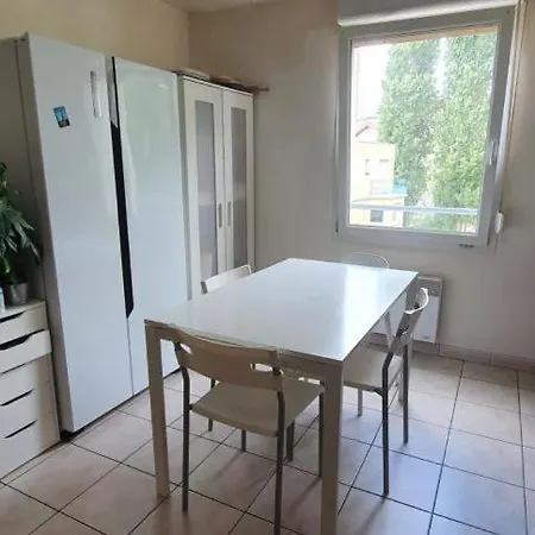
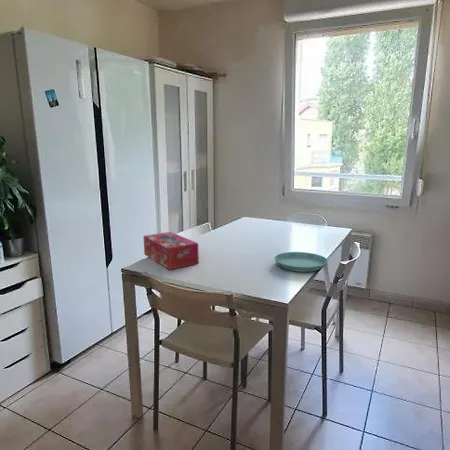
+ saucer [273,251,329,273]
+ tissue box [142,231,200,271]
